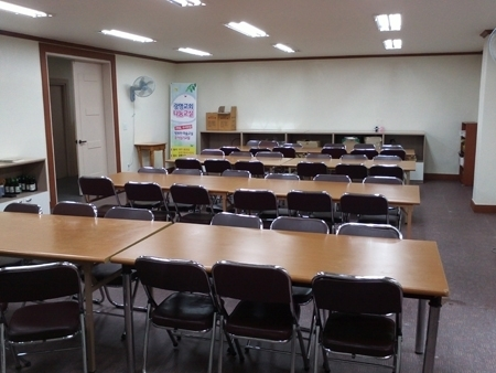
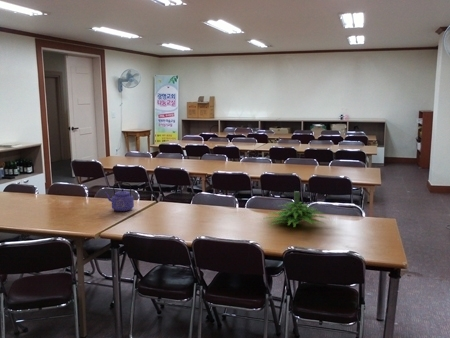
+ kettle [104,181,135,212]
+ plant [264,190,329,228]
